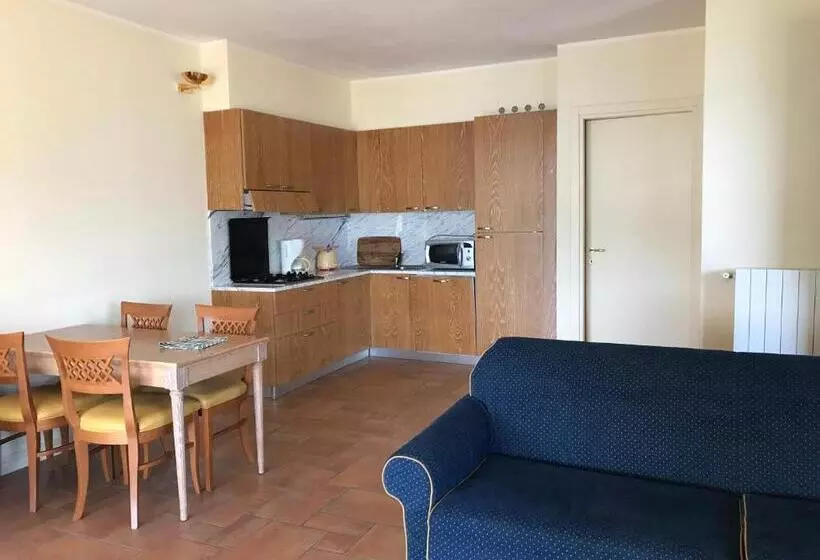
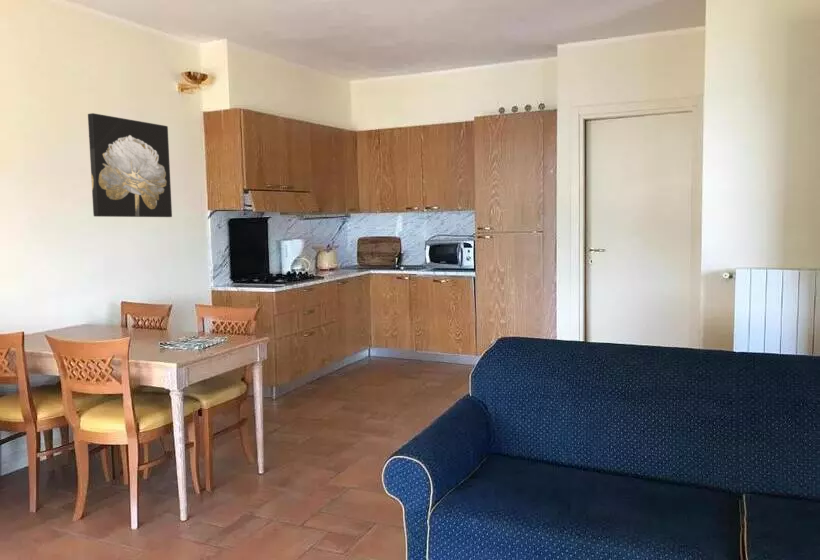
+ wall art [87,112,173,218]
